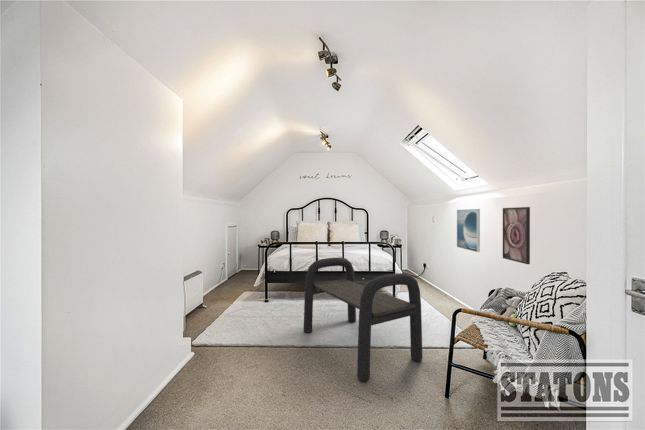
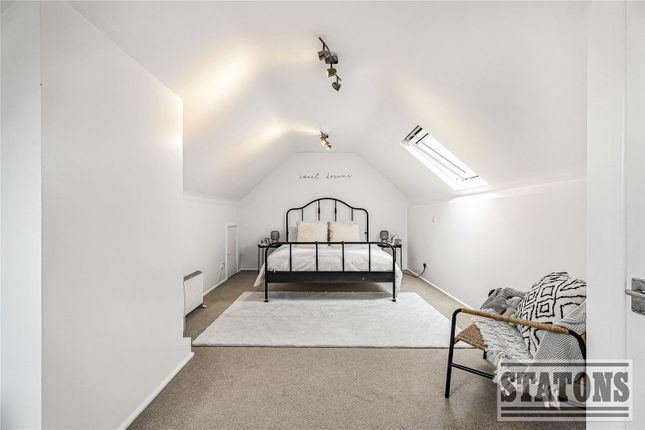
- bench [303,257,423,382]
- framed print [456,208,481,253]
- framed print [502,206,531,265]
